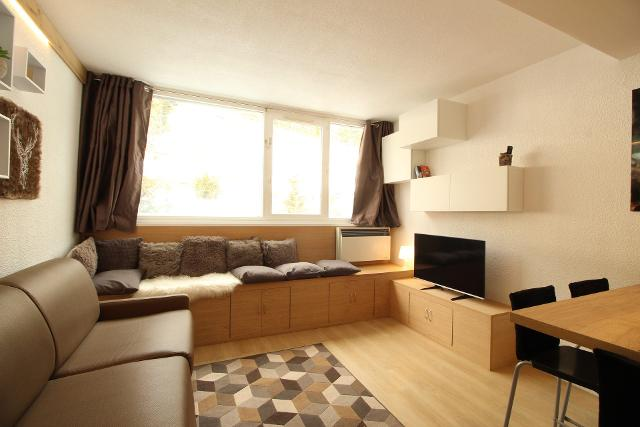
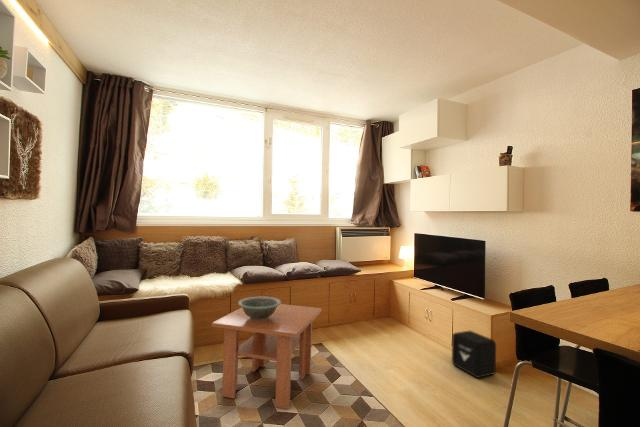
+ decorative bowl [237,296,282,321]
+ coffee table [211,303,323,410]
+ air purifier [451,330,497,379]
